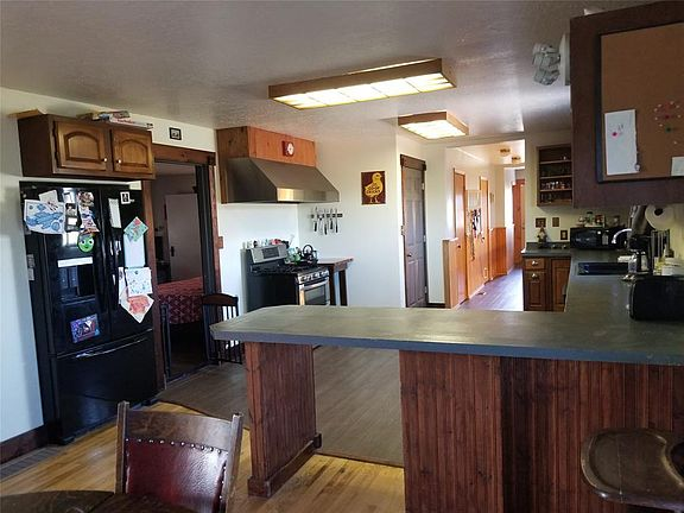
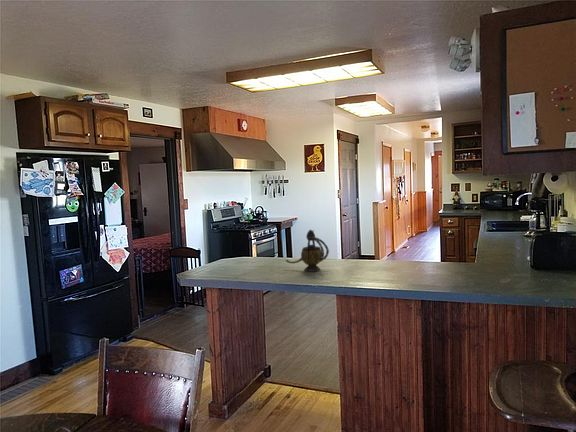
+ teapot [285,228,330,272]
